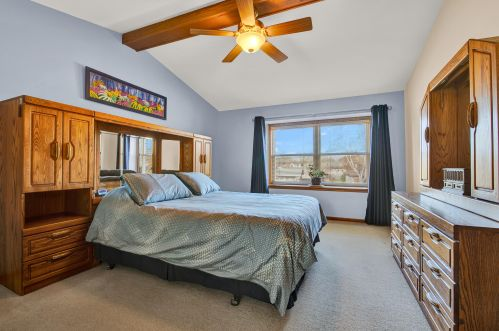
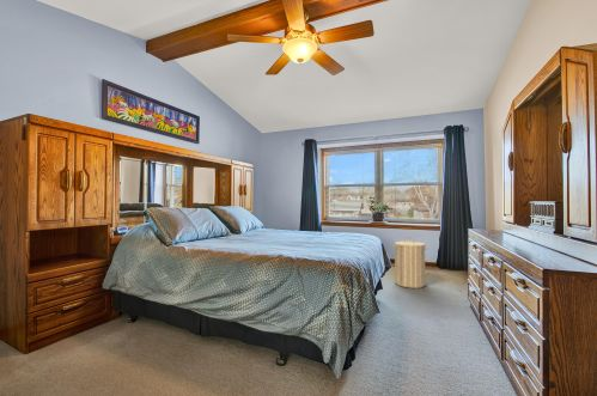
+ laundry hamper [390,236,430,290]
